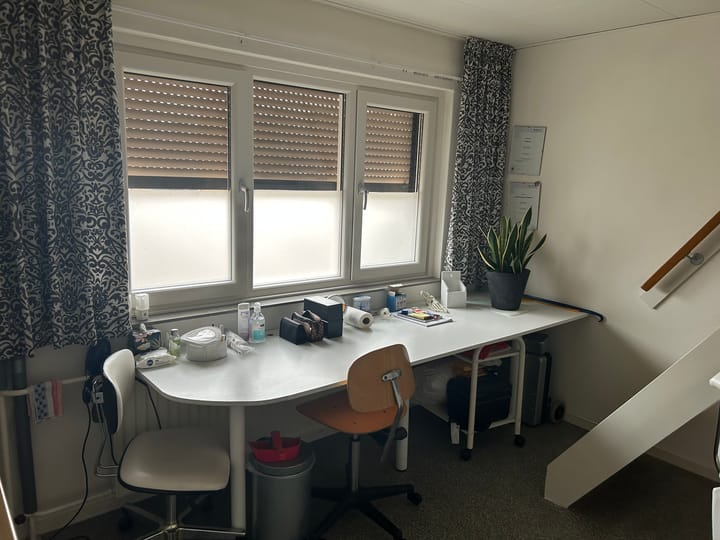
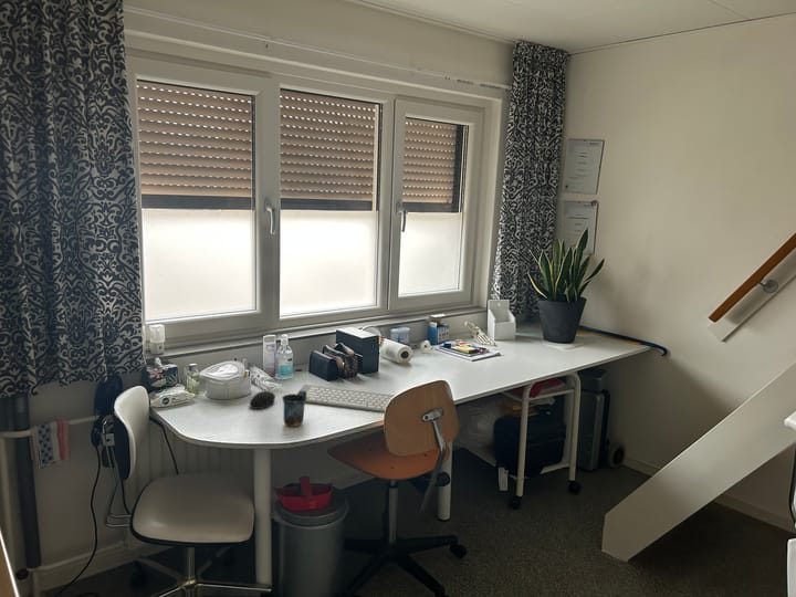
+ mug [281,390,307,428]
+ computer keyboard [296,384,395,413]
+ computer mouse [249,390,276,410]
